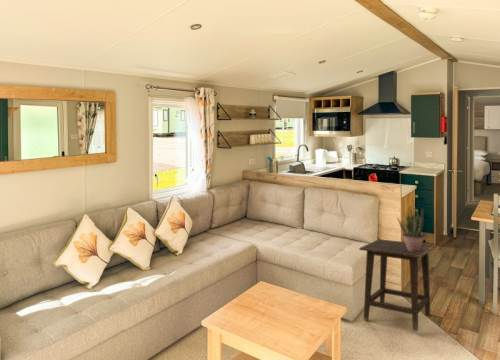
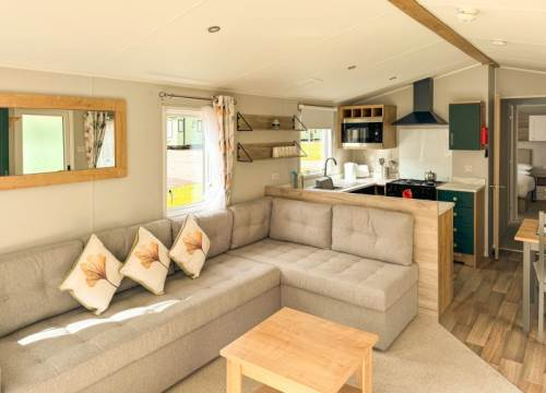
- potted plant [396,205,426,251]
- side table [358,238,437,333]
